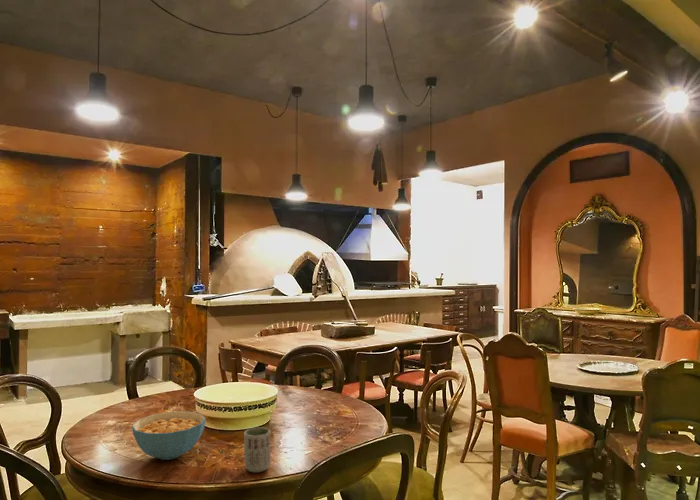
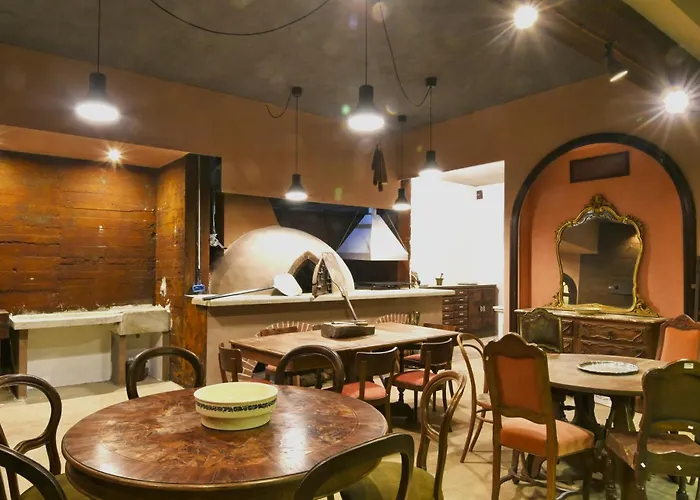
- cereal bowl [131,410,207,461]
- cup [243,427,272,473]
